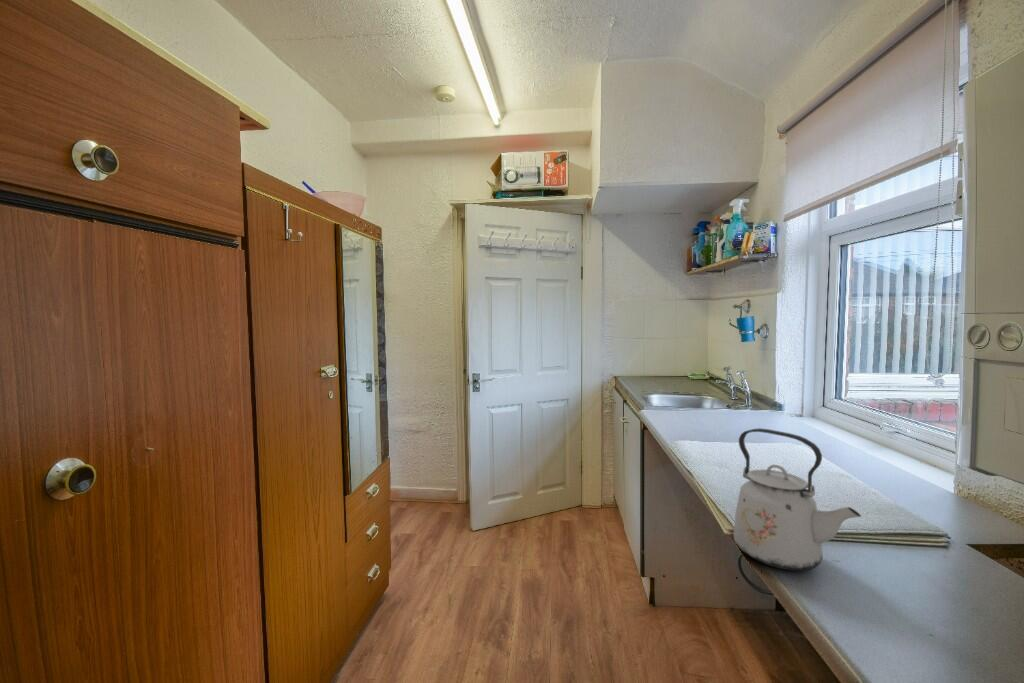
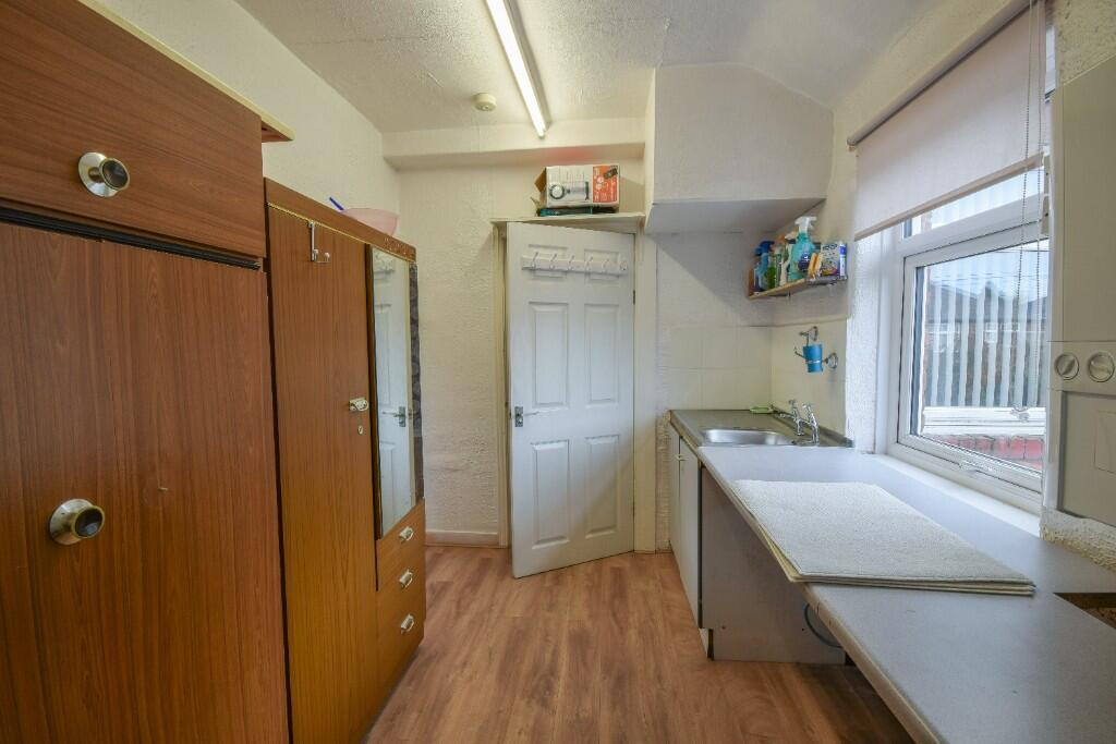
- kettle [732,427,862,572]
